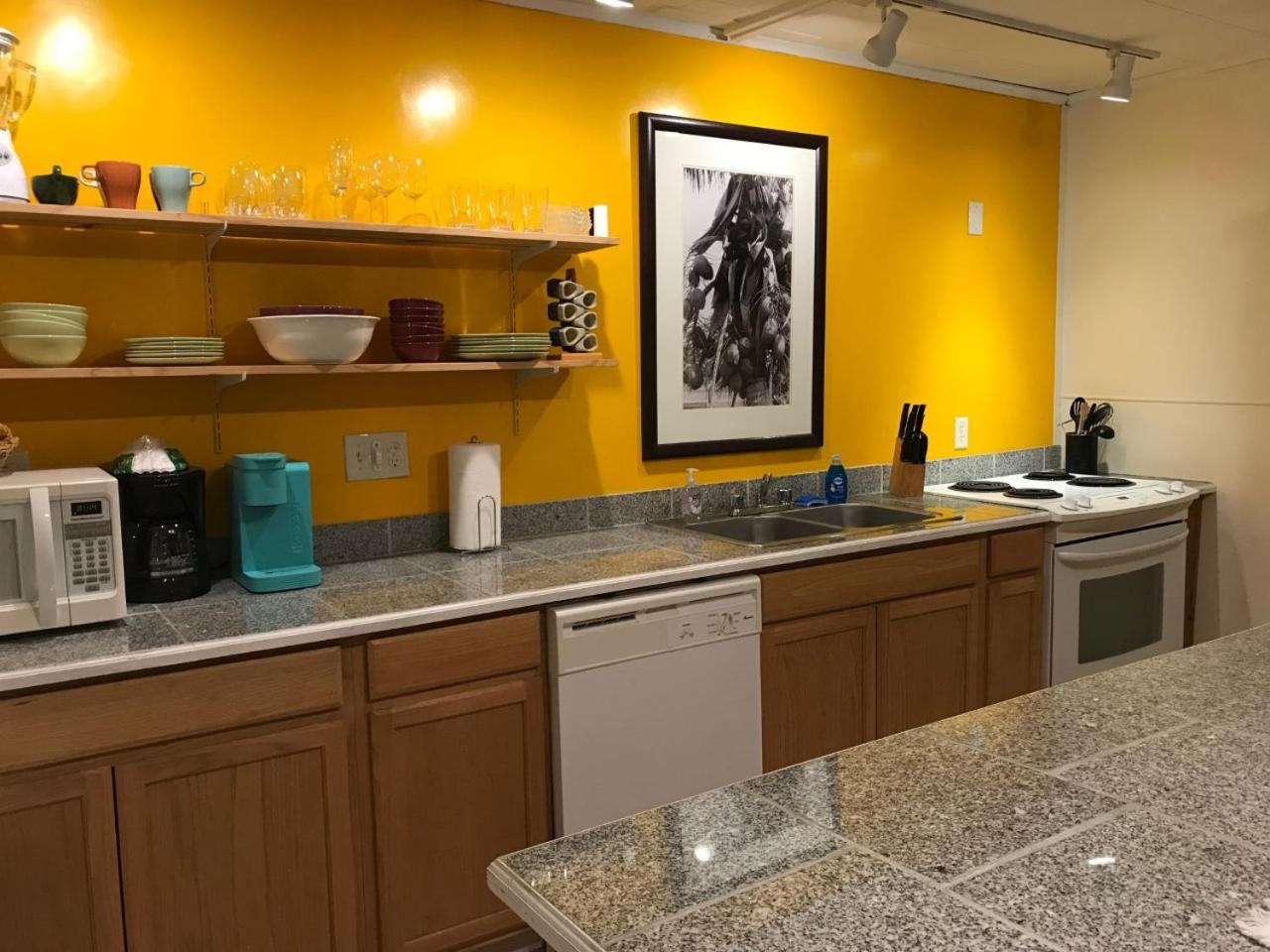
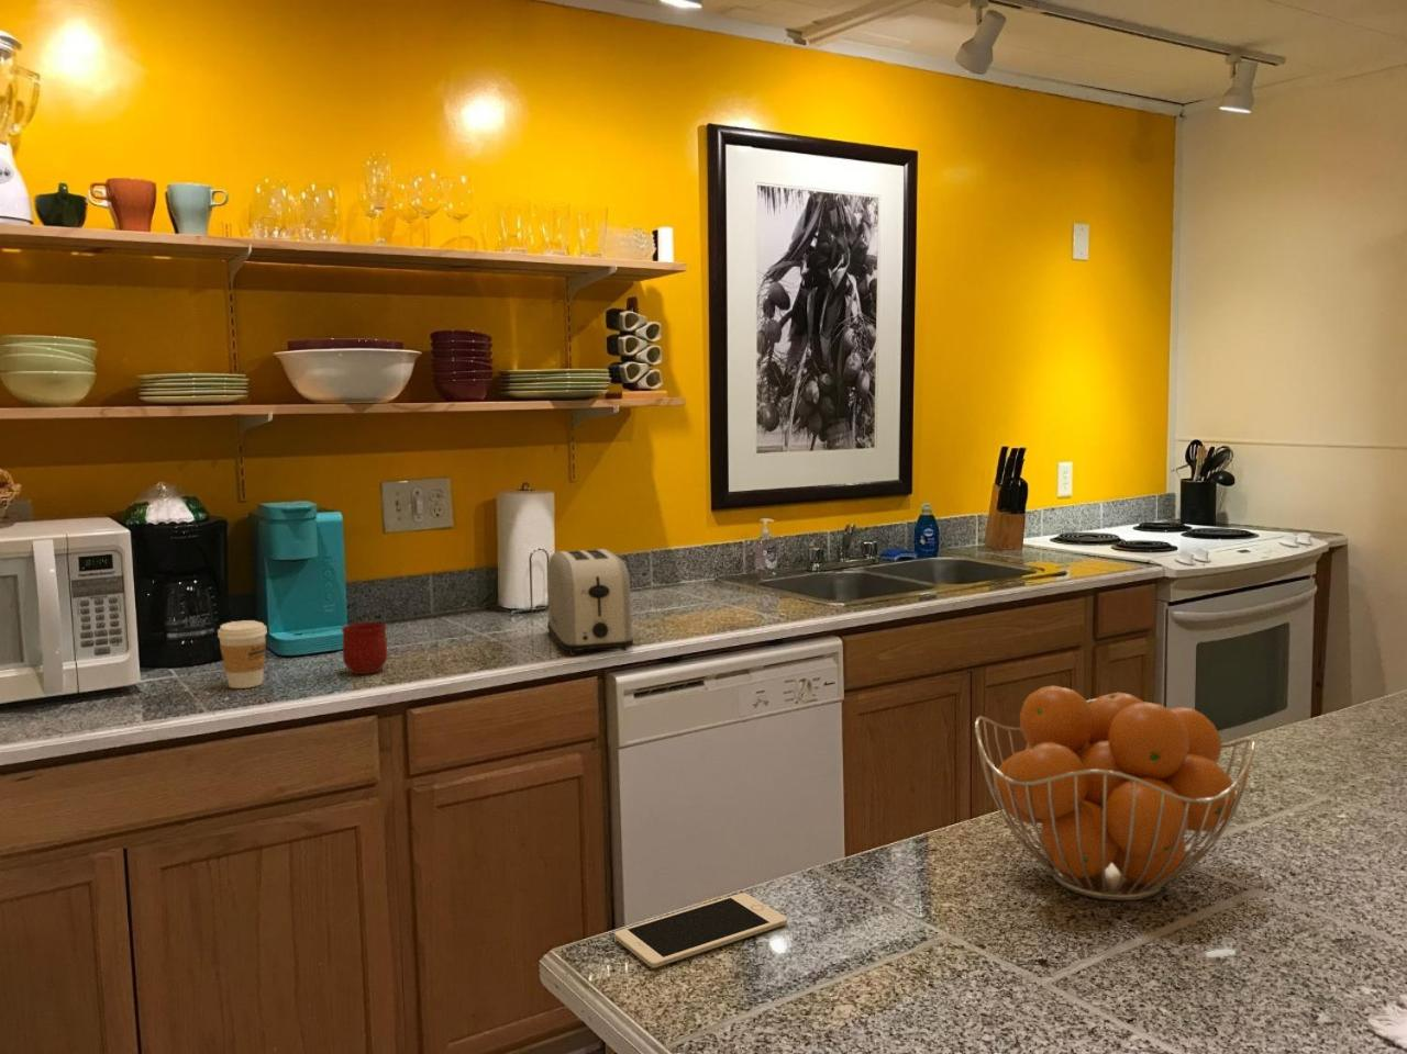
+ coffee cup [216,619,268,690]
+ toaster [546,548,634,655]
+ fruit basket [974,684,1256,901]
+ mug [341,621,388,675]
+ cell phone [614,891,788,970]
